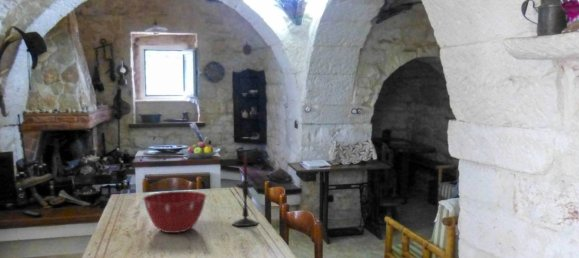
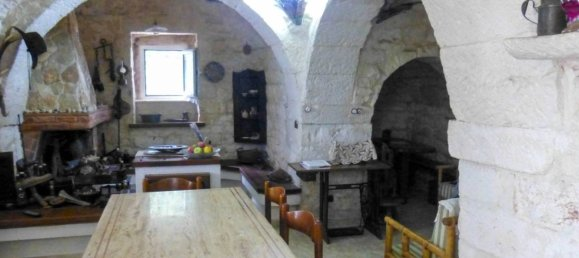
- mixing bowl [142,190,208,234]
- candle holder [231,151,260,227]
